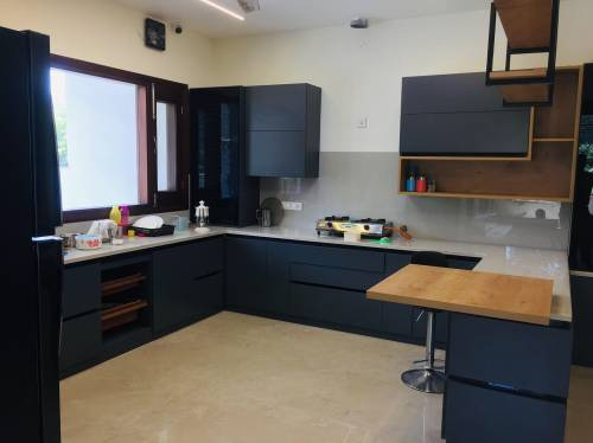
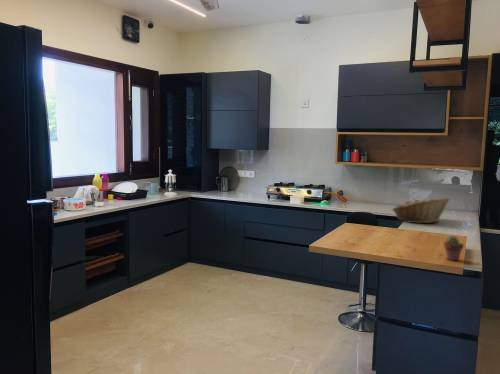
+ fruit basket [391,196,452,224]
+ potted succulent [443,235,464,262]
